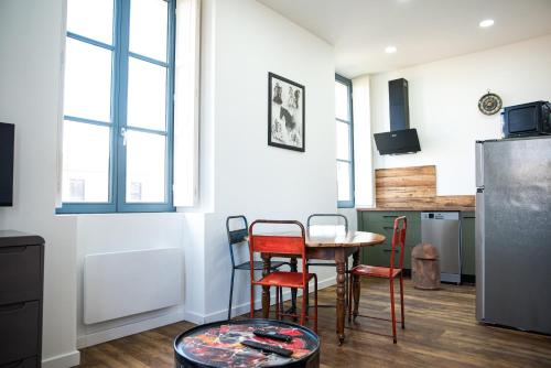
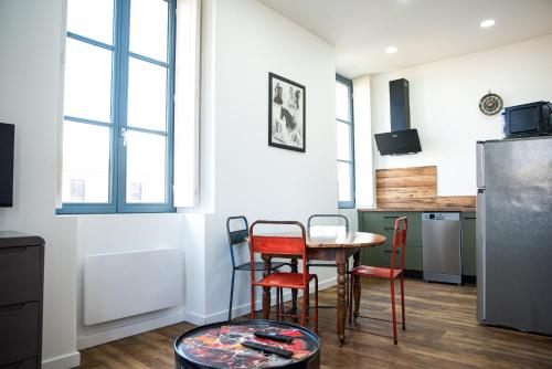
- trash can [410,242,441,292]
